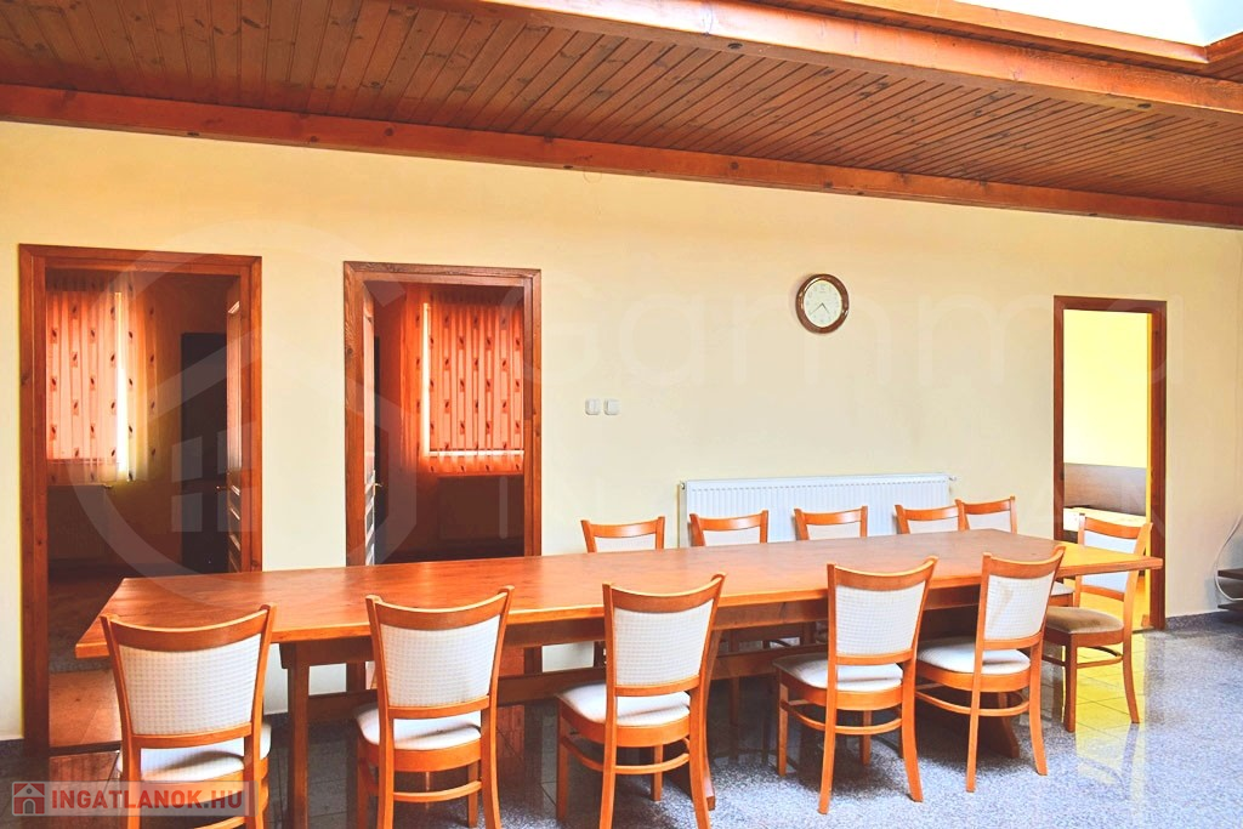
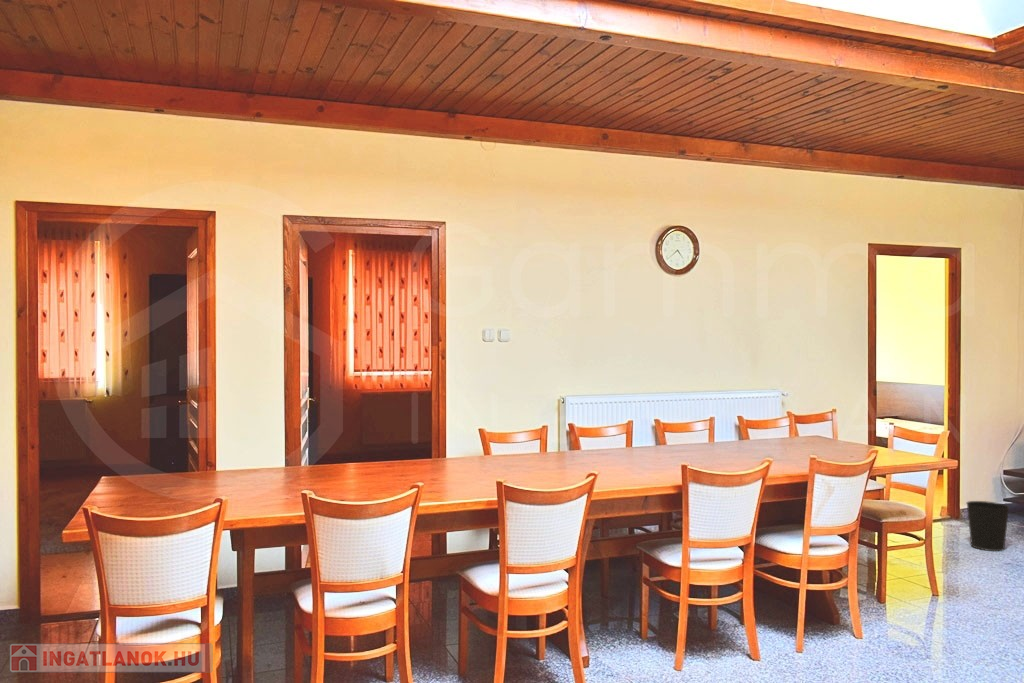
+ wastebasket [965,500,1011,552]
